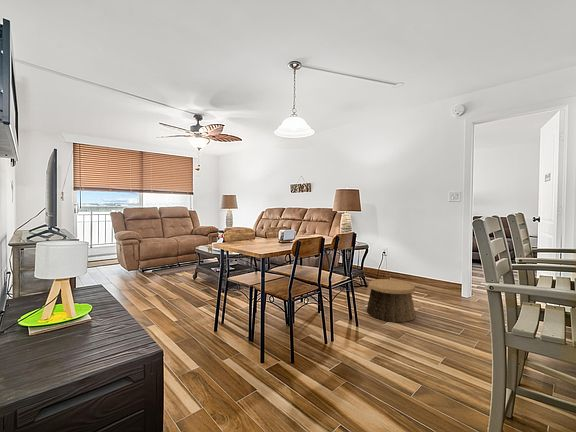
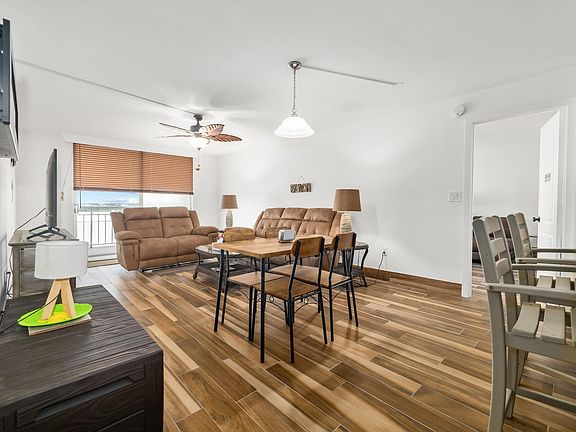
- basket [366,278,417,323]
